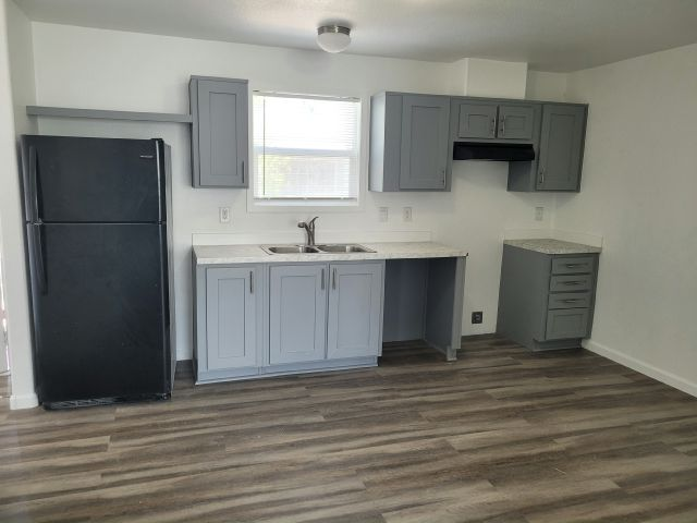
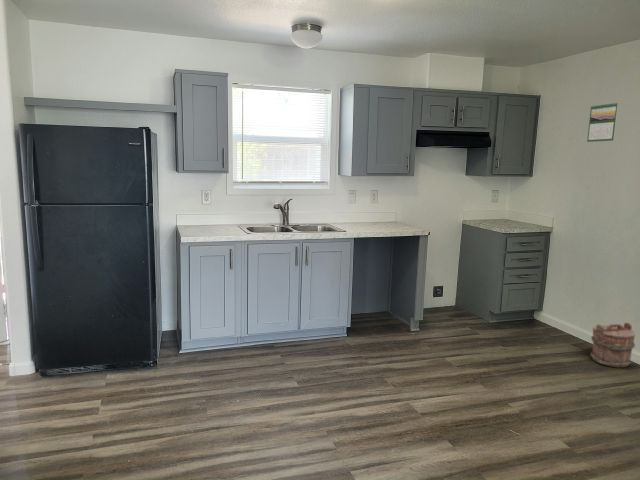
+ calendar [586,101,619,143]
+ bucket [589,322,636,368]
